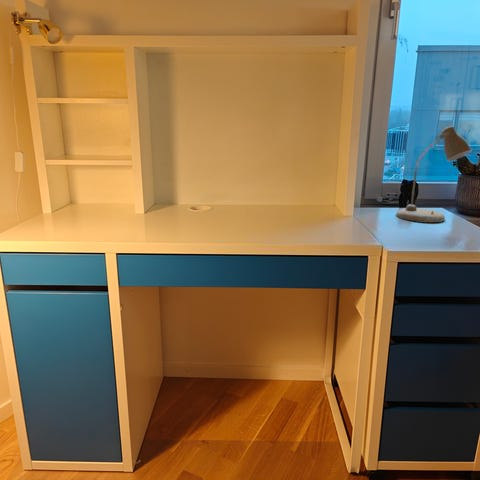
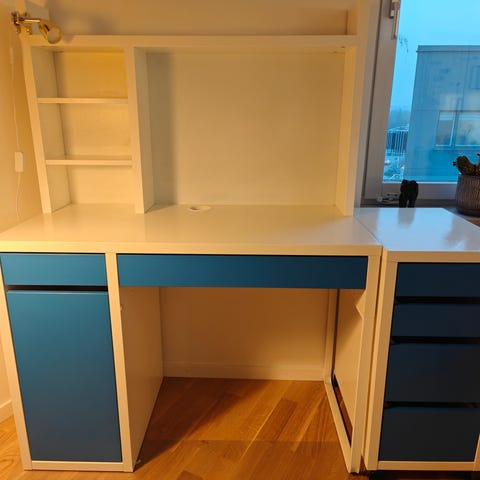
- desk lamp [395,125,473,223]
